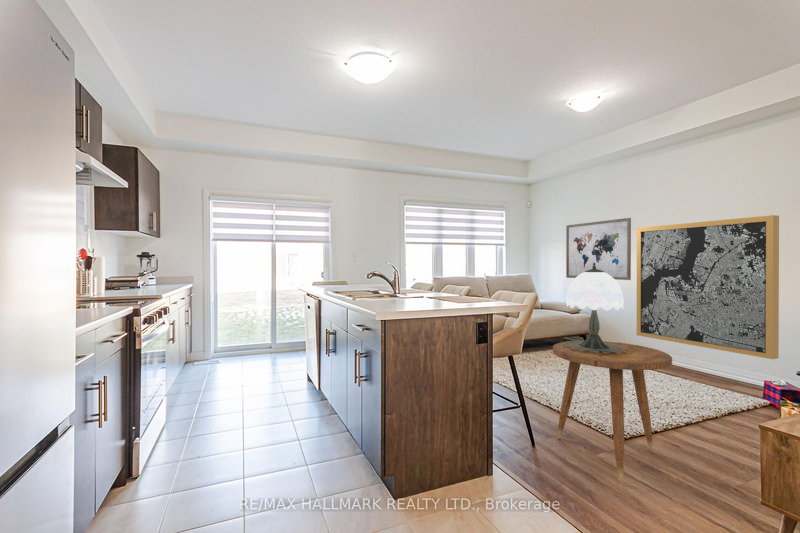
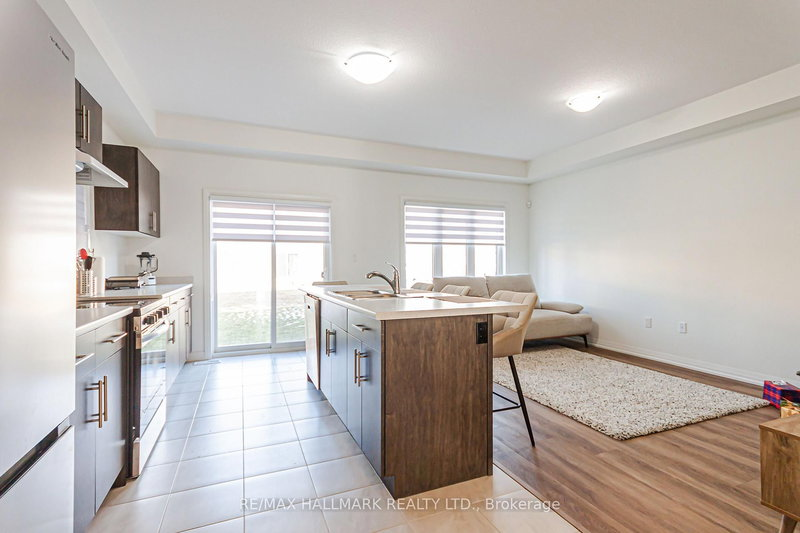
- wall art [565,217,632,281]
- side table [552,340,673,484]
- wall art [636,214,780,360]
- table lamp [563,263,627,357]
